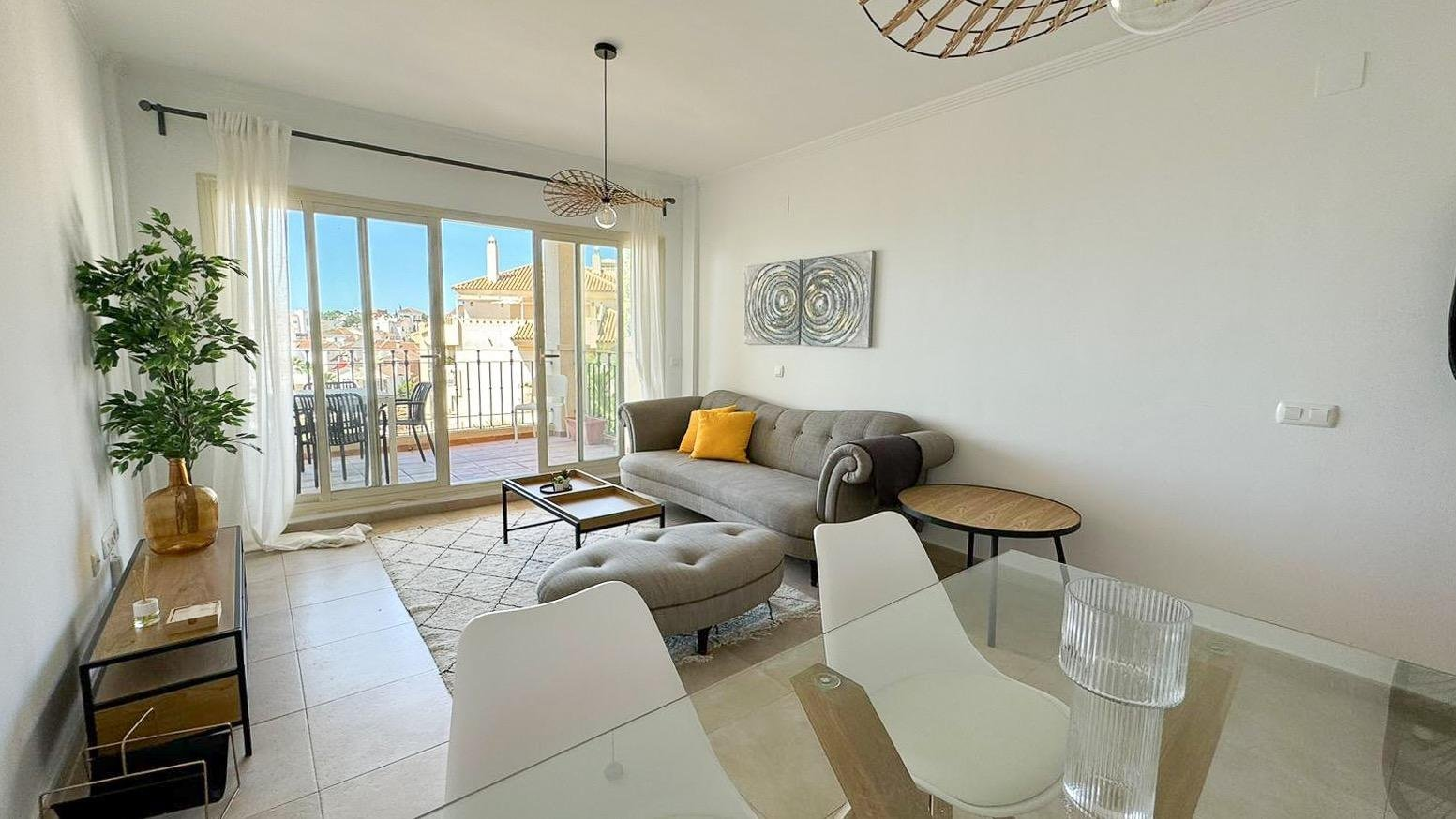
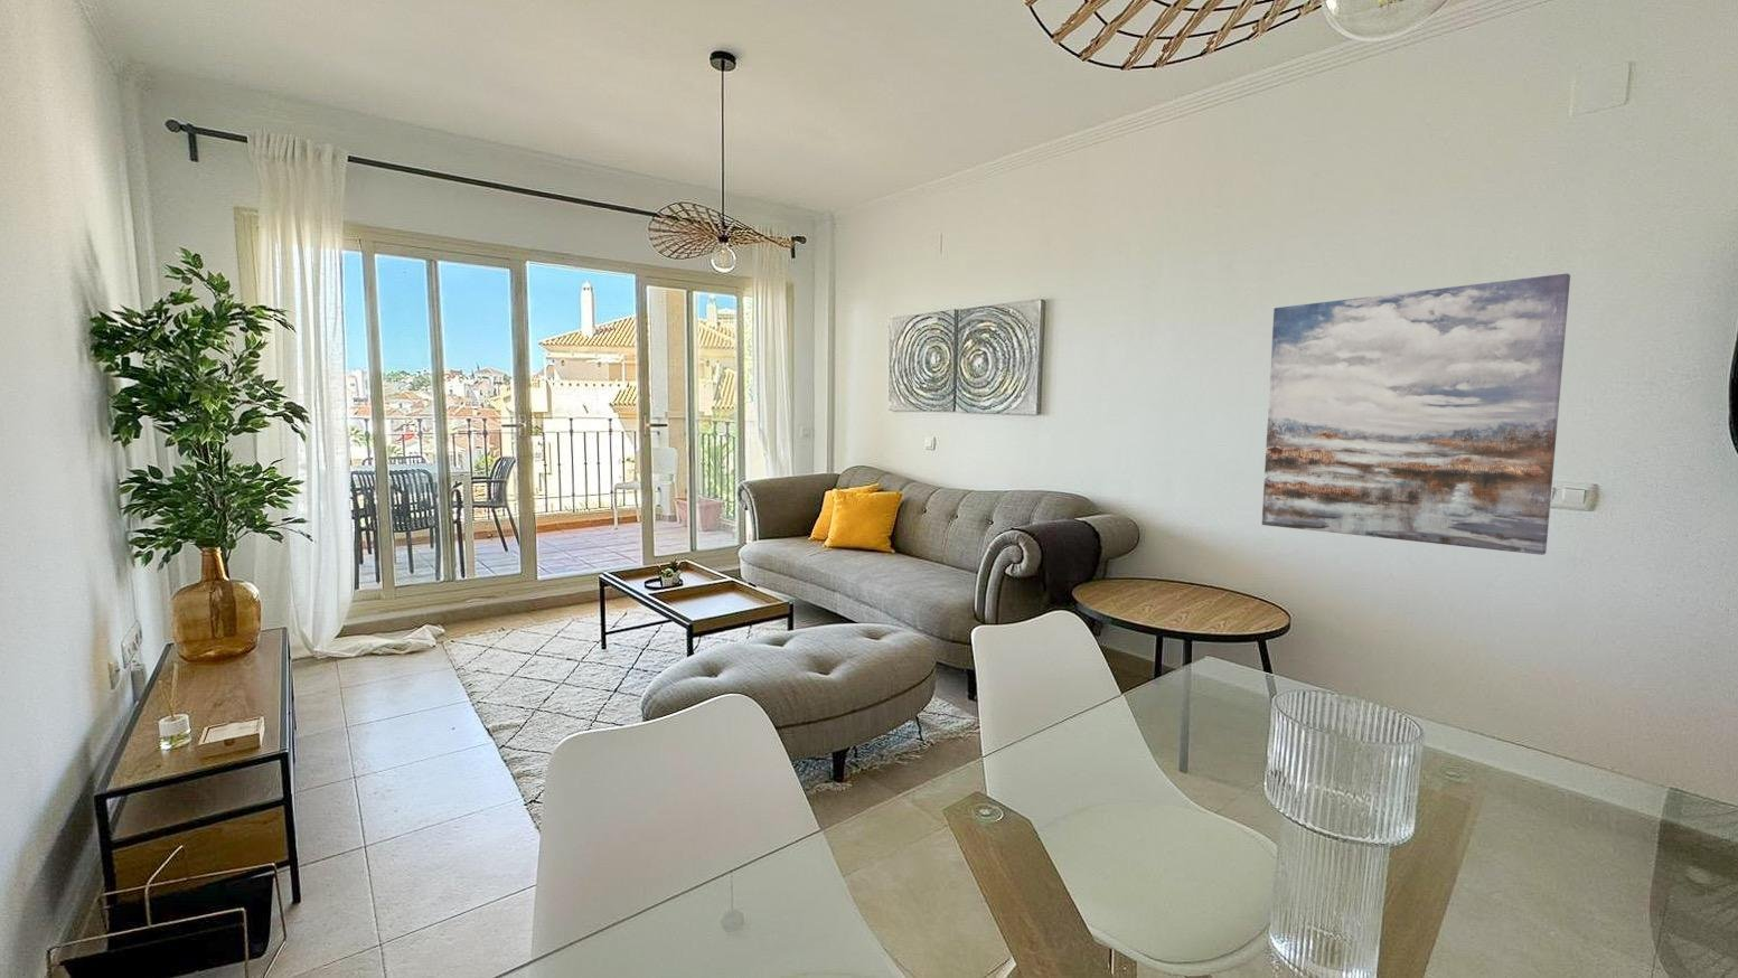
+ wall art [1262,273,1571,556]
